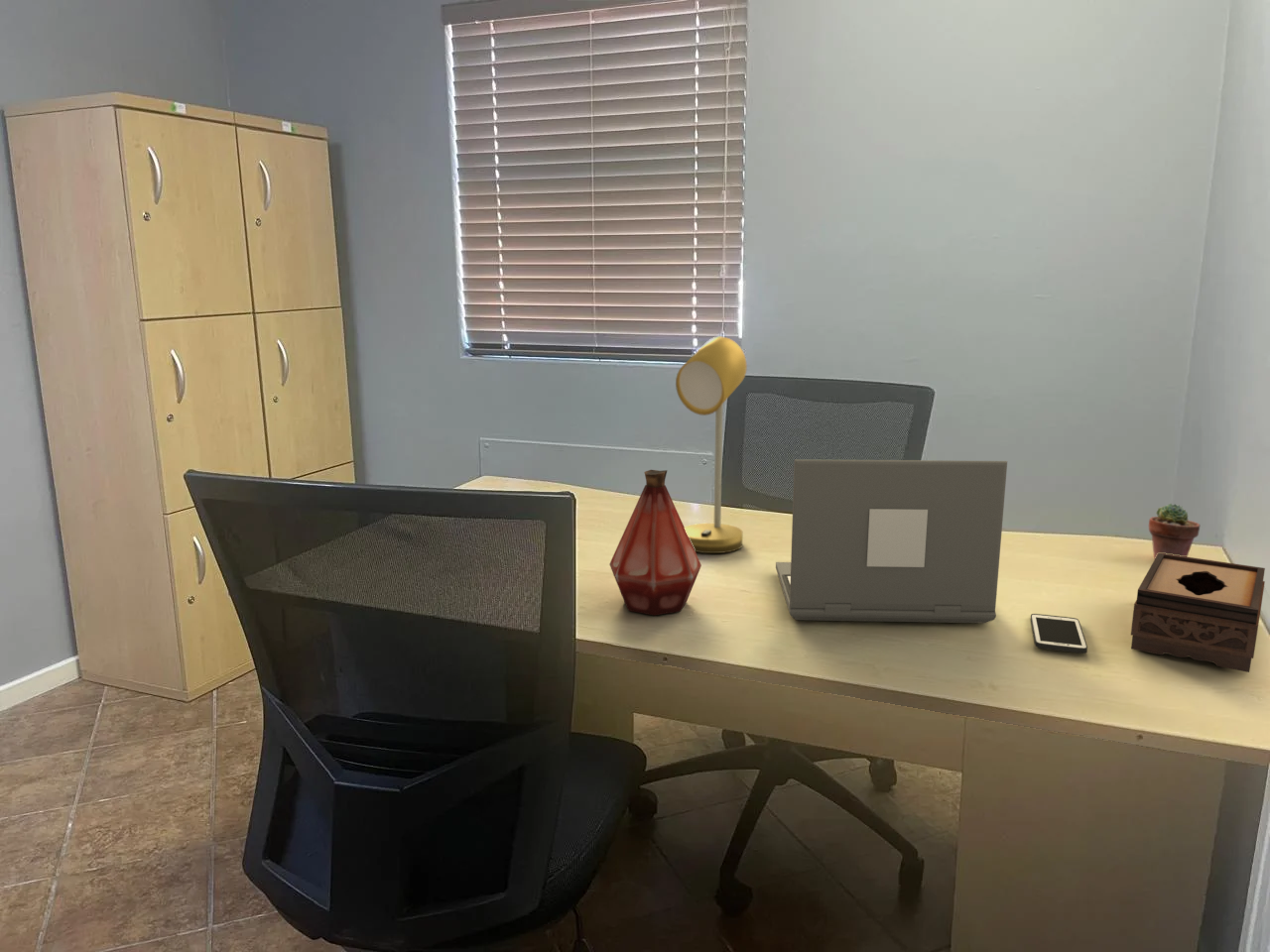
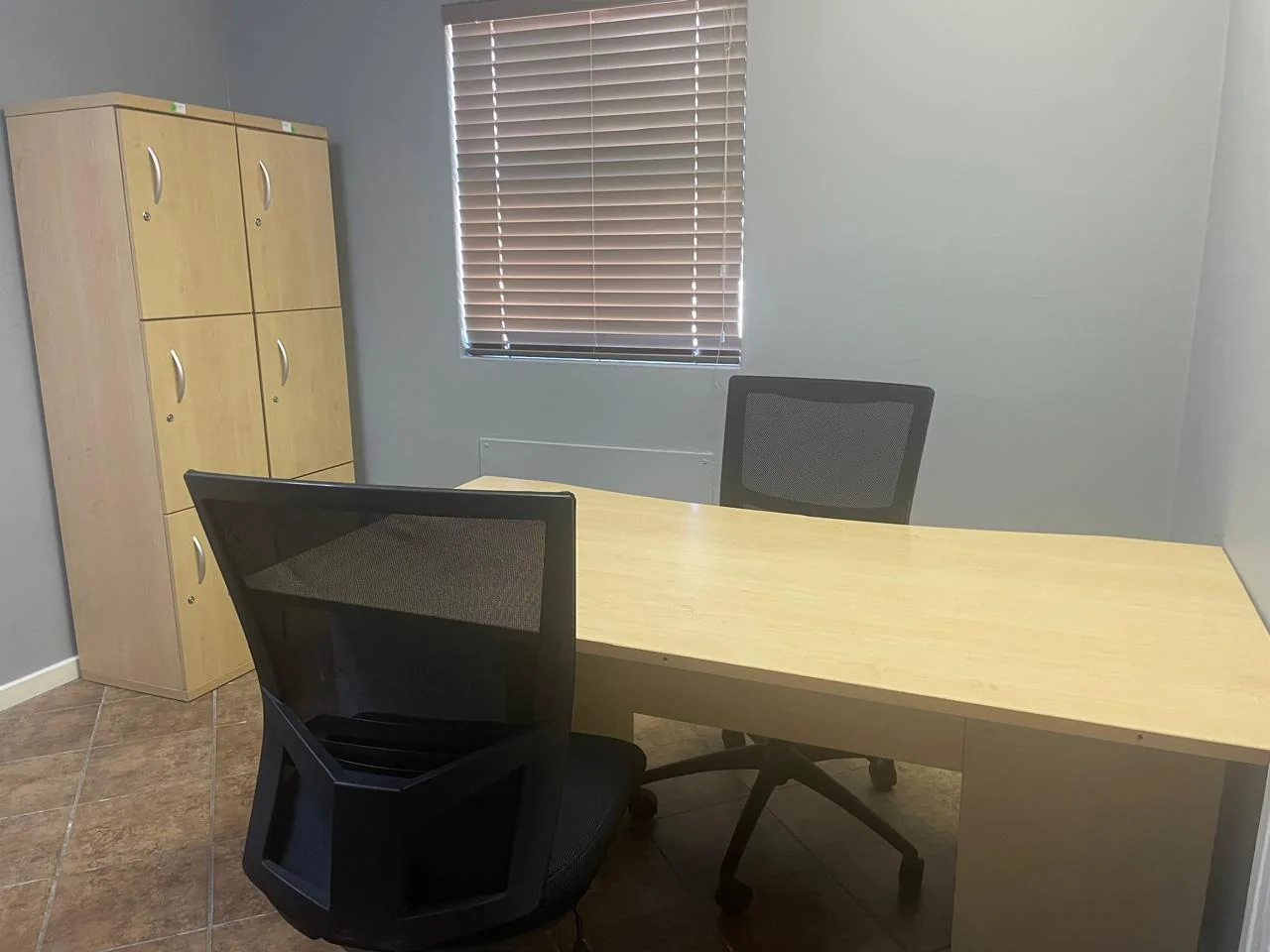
- desk lamp [675,336,748,554]
- potted succulent [1148,503,1201,560]
- cell phone [1029,613,1088,654]
- laptop [775,458,1008,624]
- tissue box [1130,553,1266,673]
- bottle [608,469,702,616]
